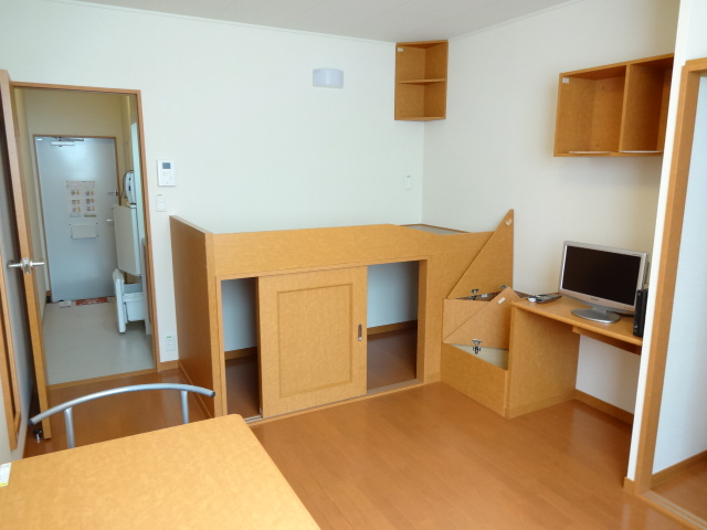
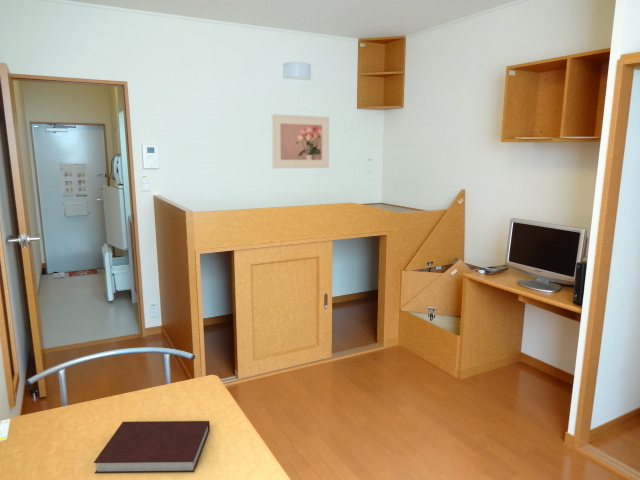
+ notebook [93,420,211,474]
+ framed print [271,113,330,169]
